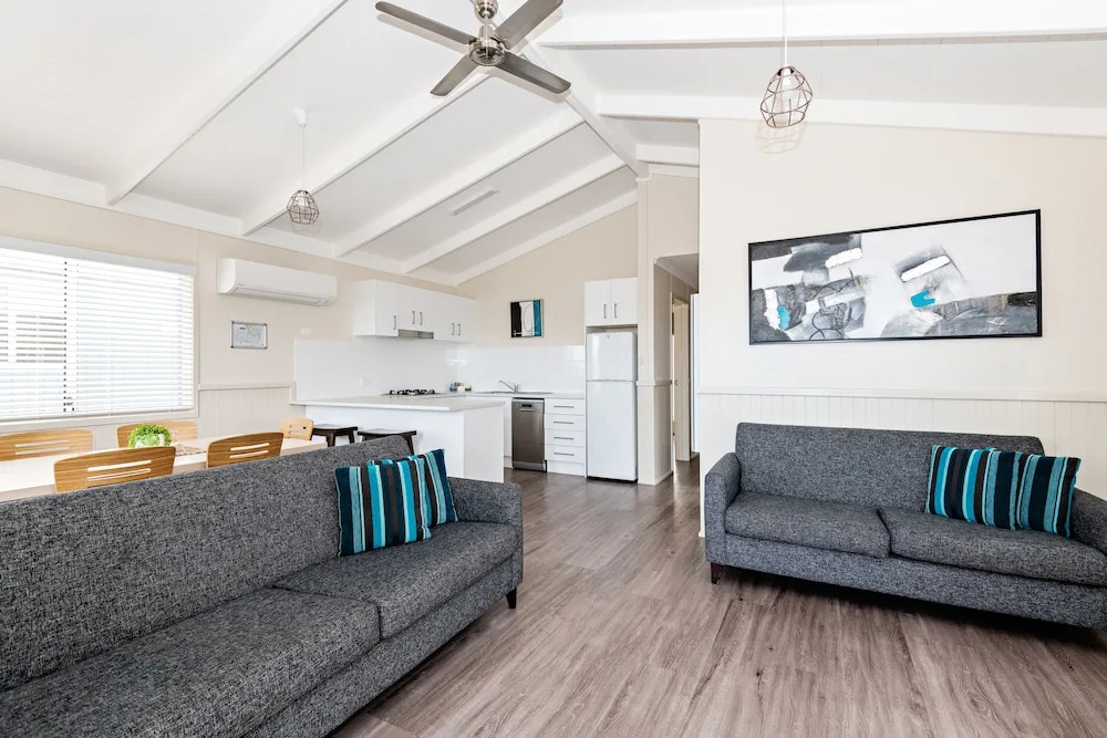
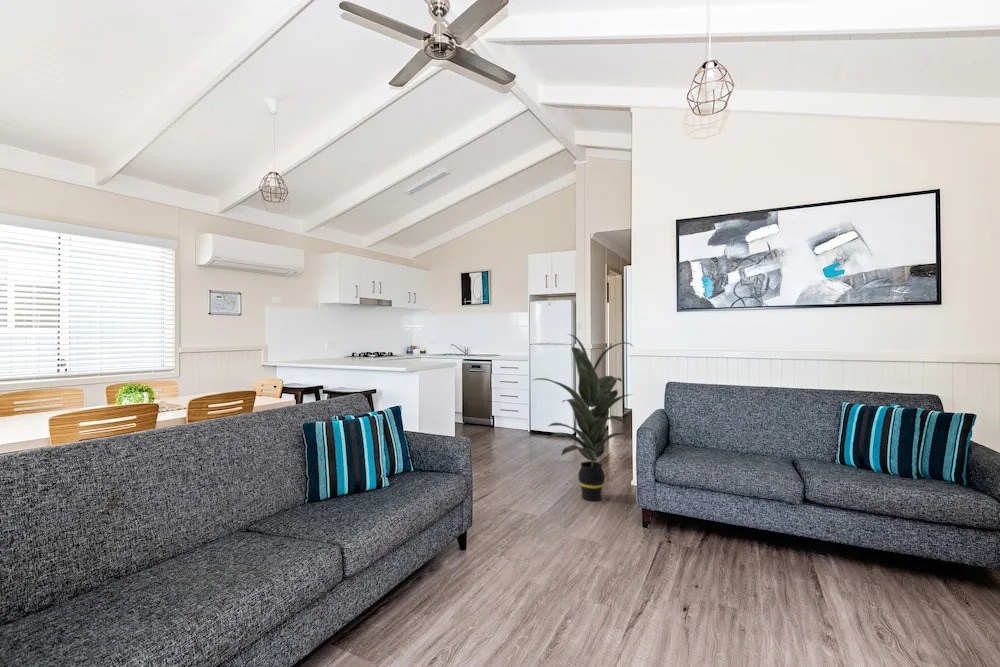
+ indoor plant [533,333,635,502]
